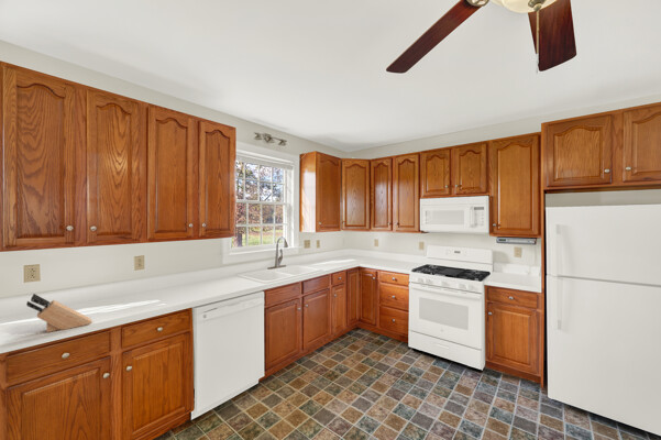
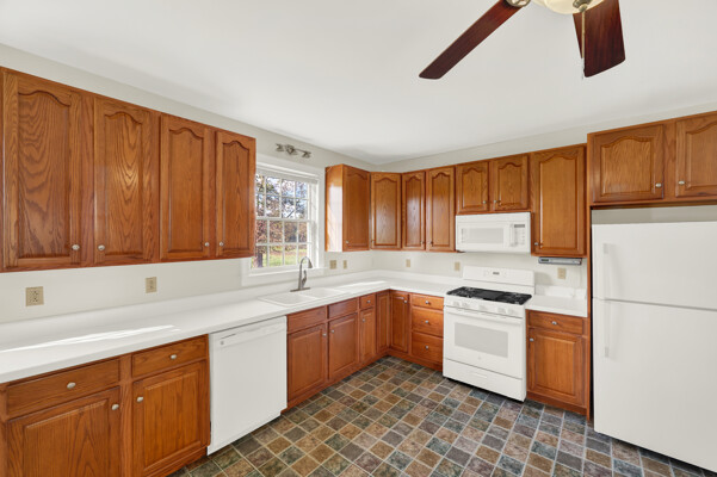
- knife block [25,293,93,333]
